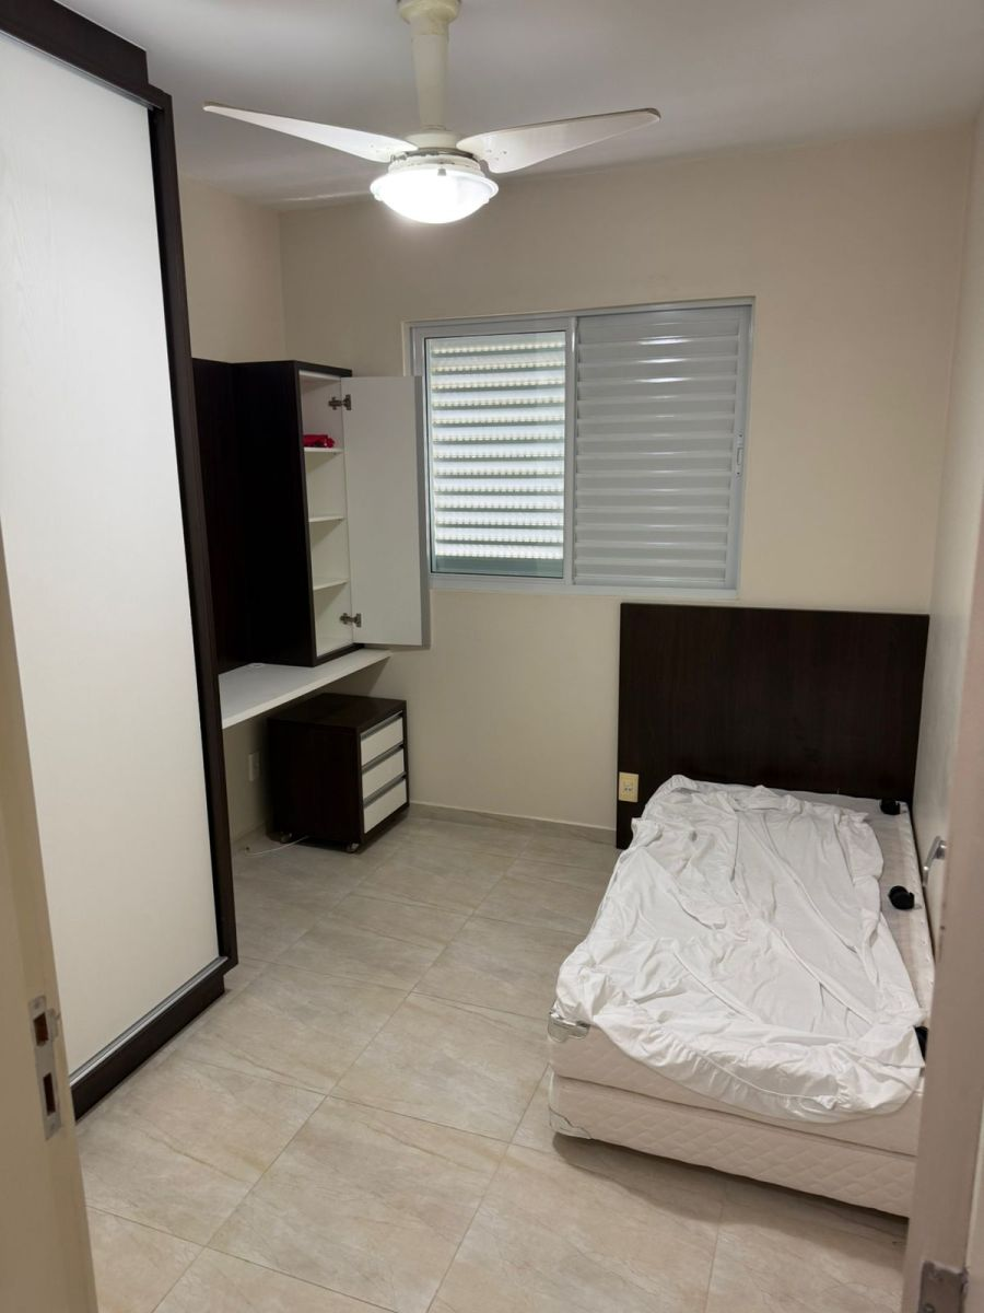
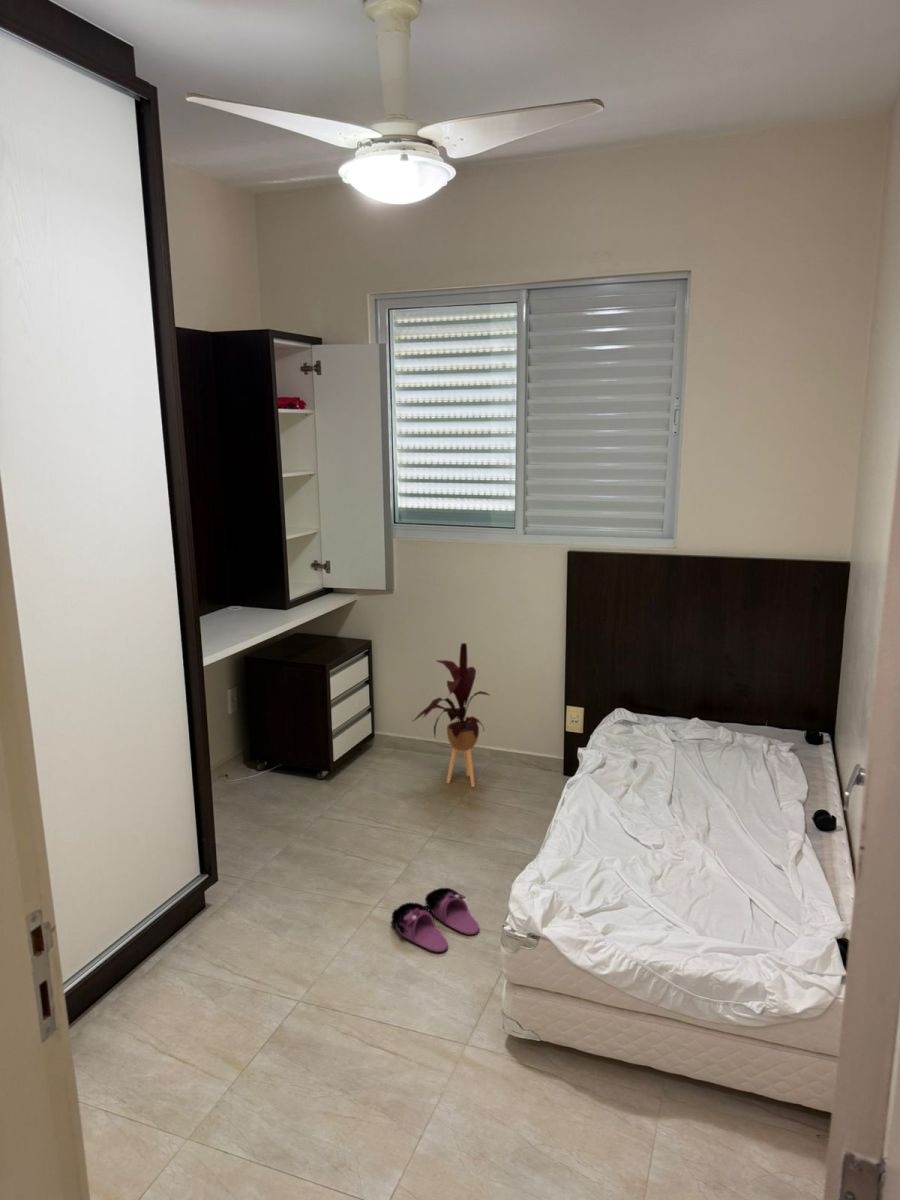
+ house plant [411,642,491,788]
+ slippers [390,887,480,953]
